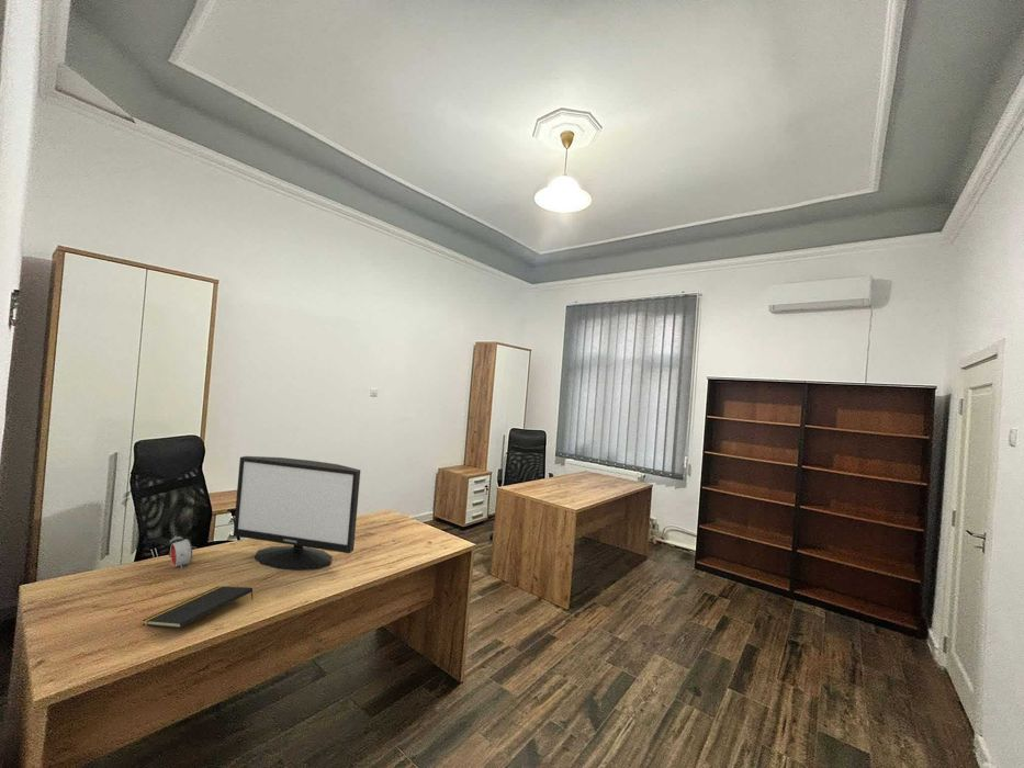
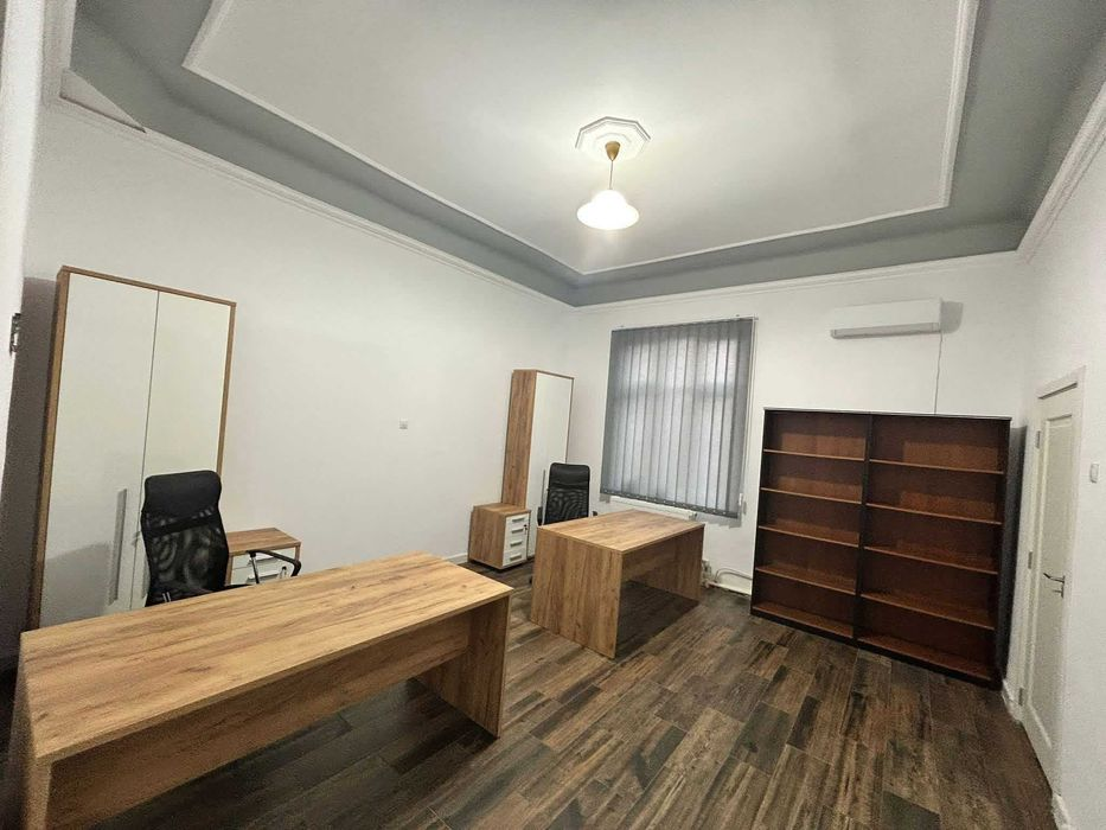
- monitor [233,455,361,572]
- notepad [142,585,255,629]
- alarm clock [168,535,193,572]
